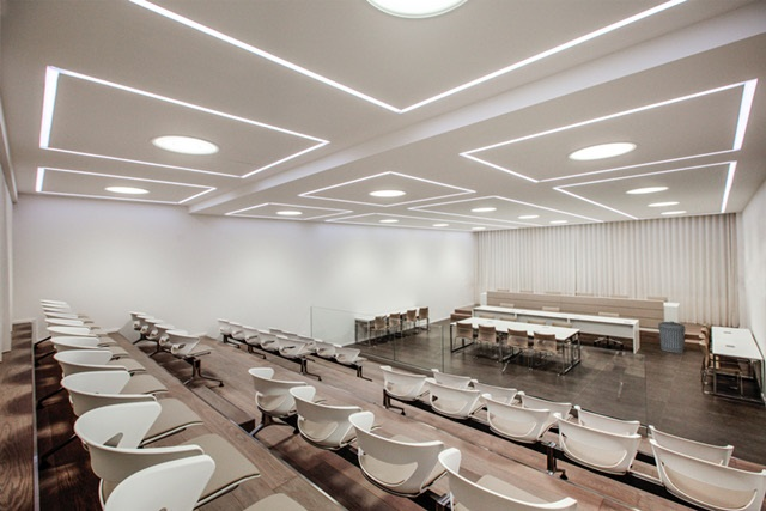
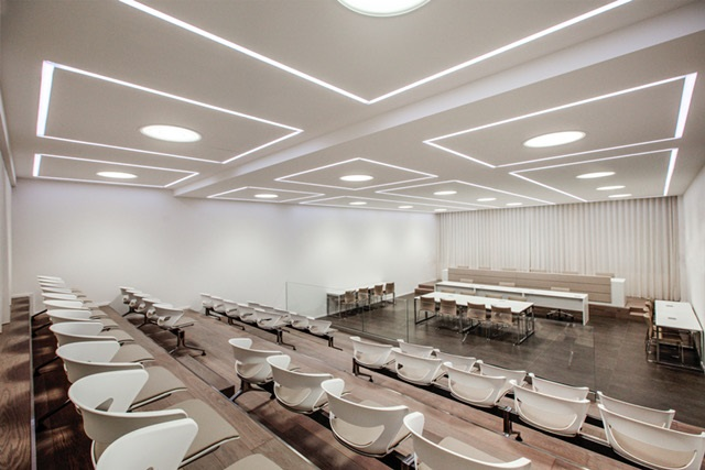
- trash can [657,320,687,354]
